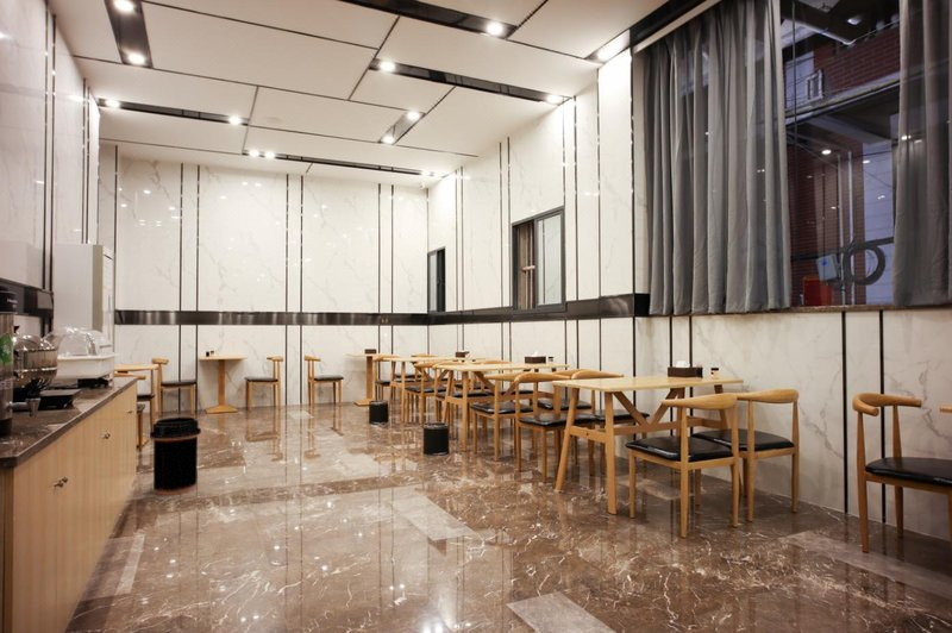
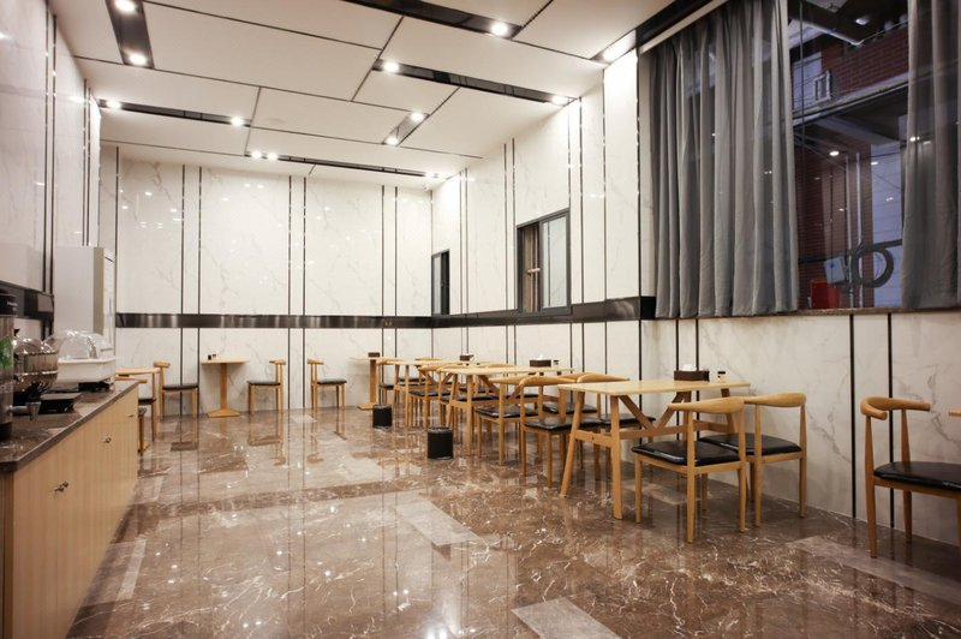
- trash can [149,416,202,496]
